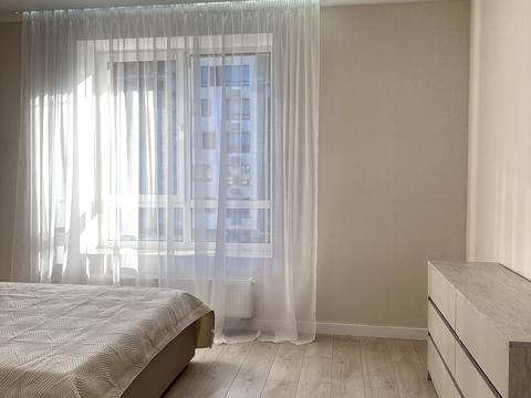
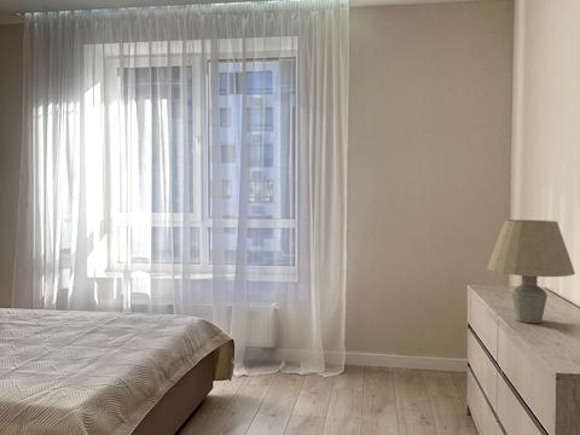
+ table lamp [486,219,576,324]
